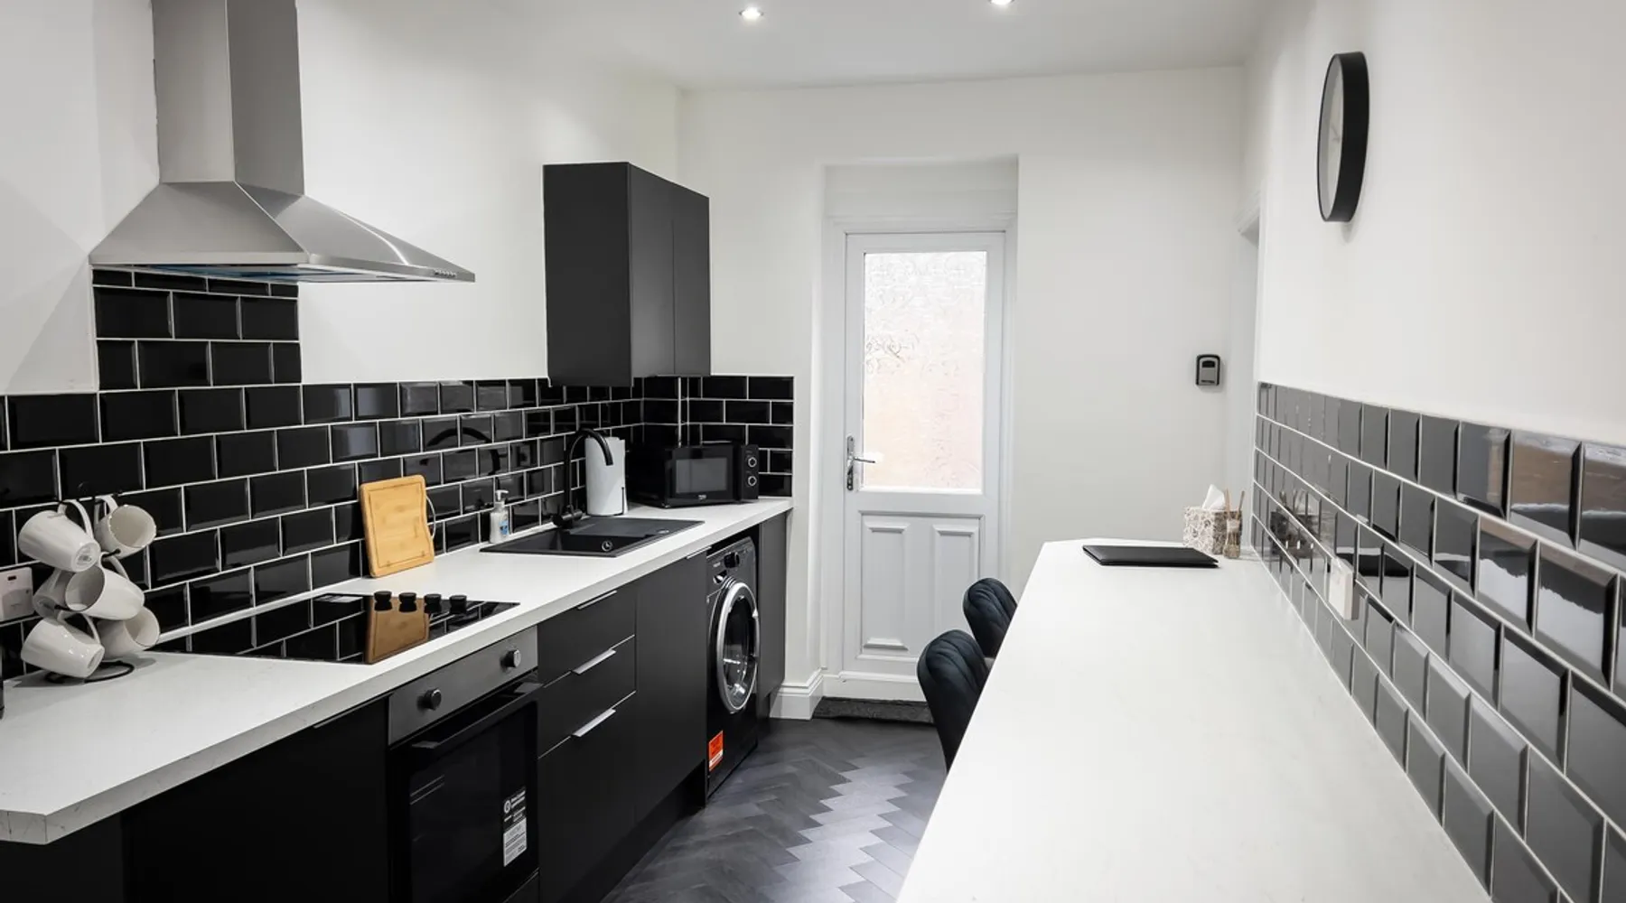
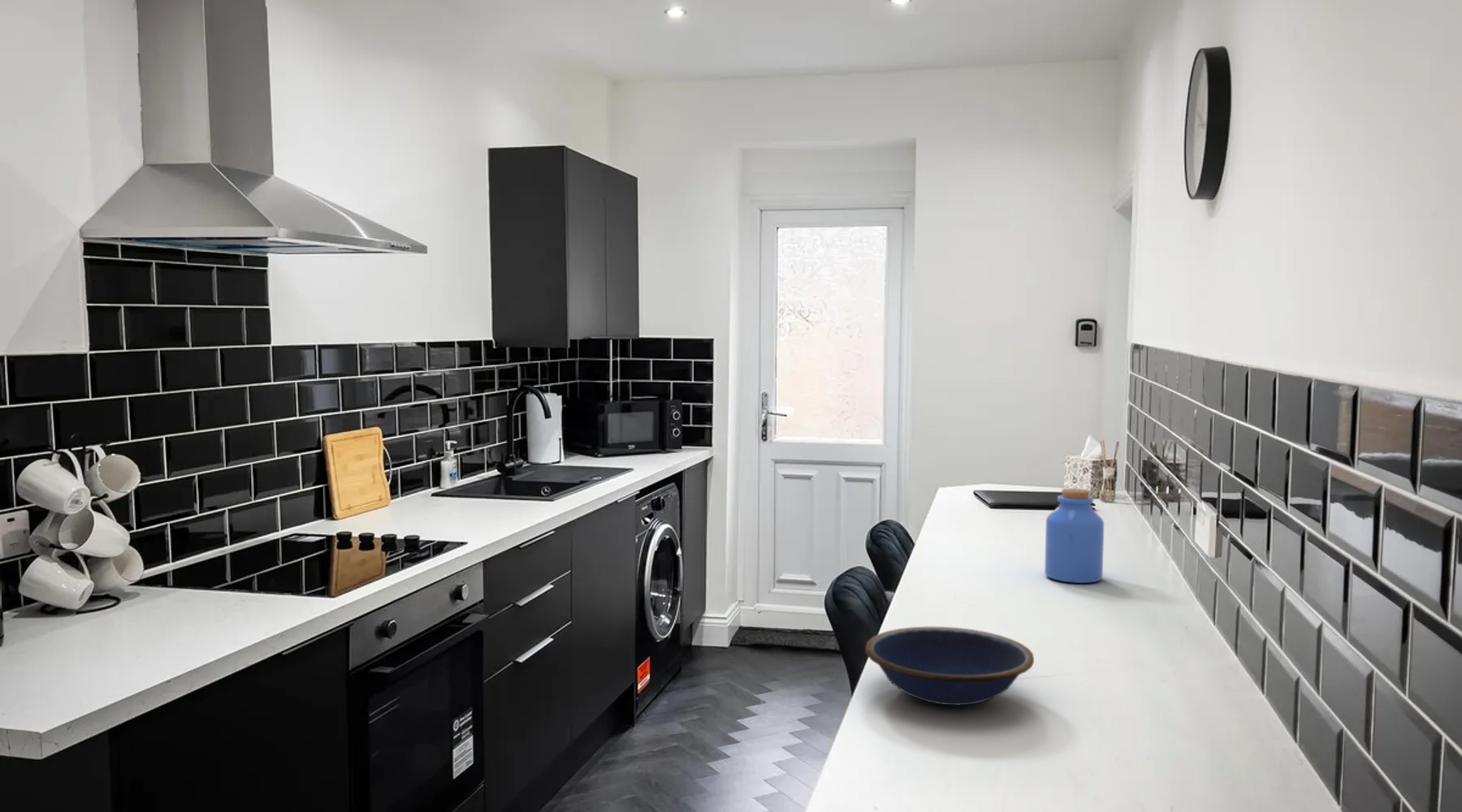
+ jar [1044,488,1105,584]
+ bowl [864,626,1035,706]
